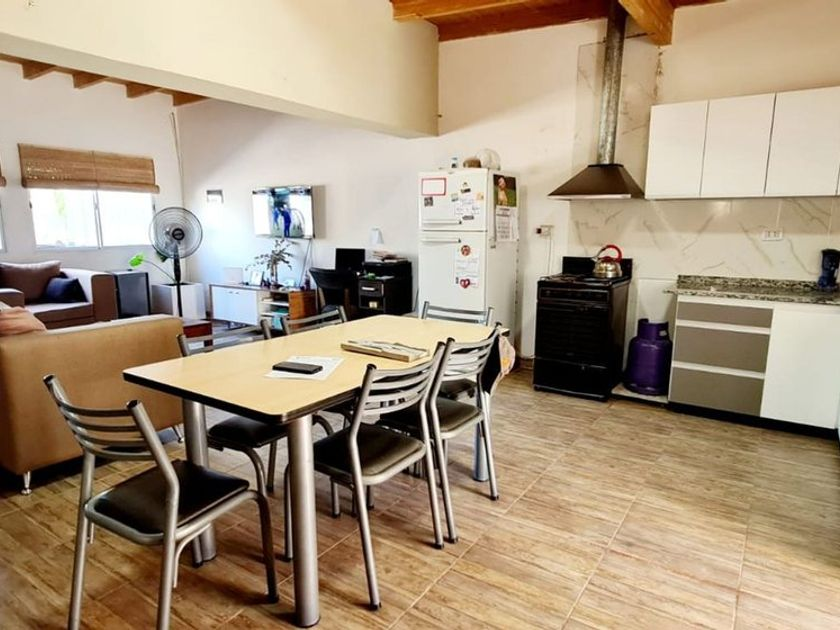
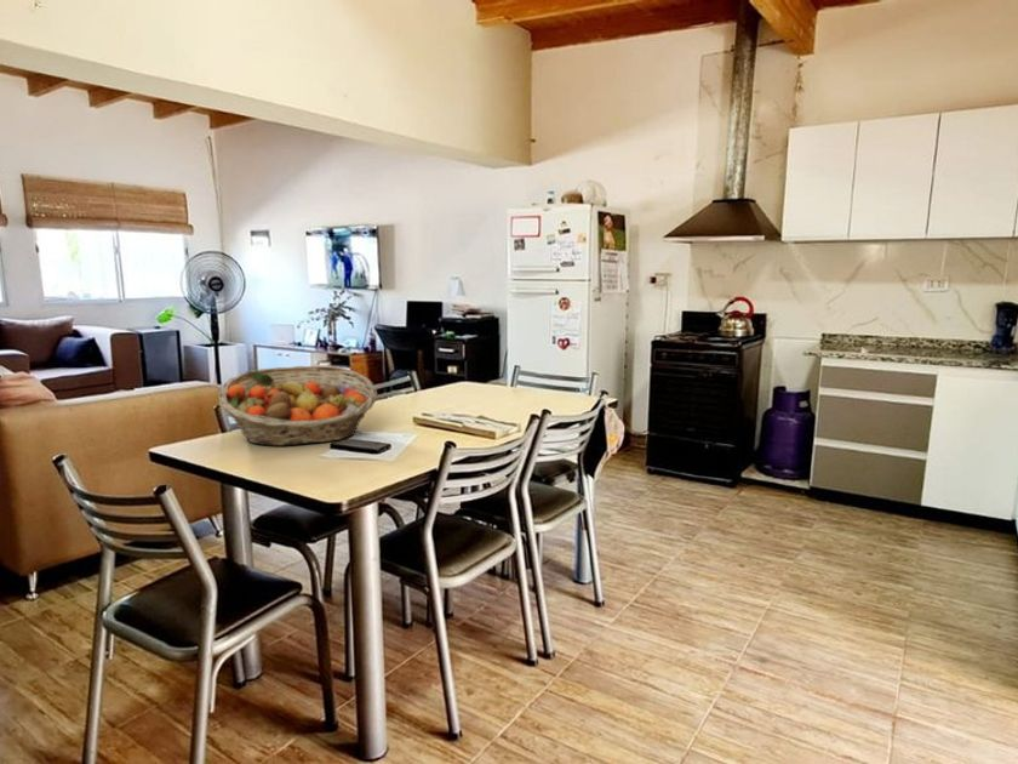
+ fruit basket [217,364,378,447]
